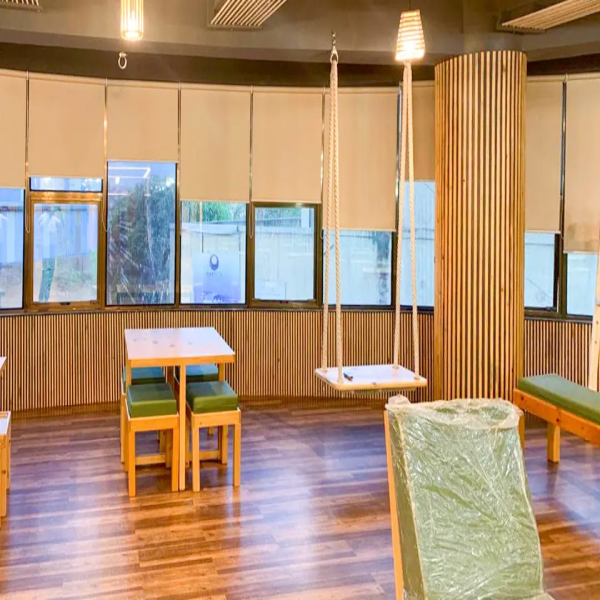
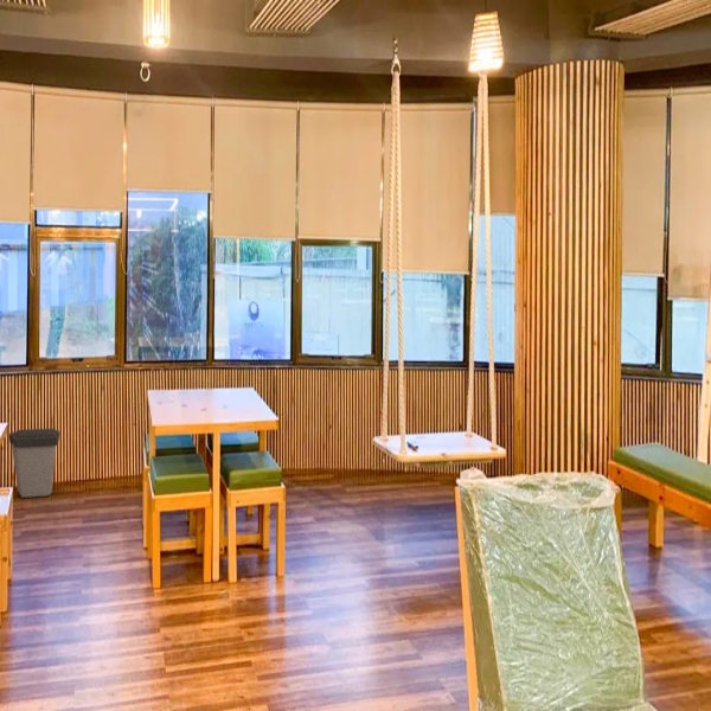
+ trash can [8,428,60,499]
